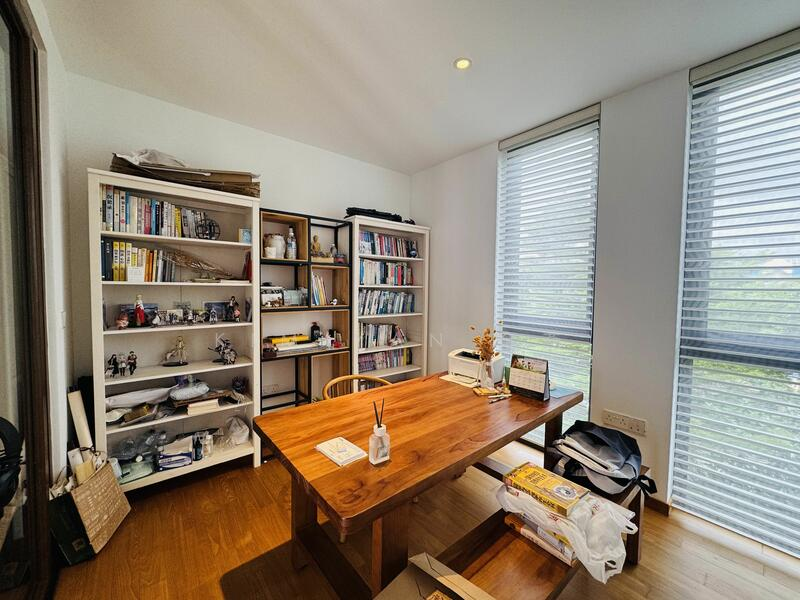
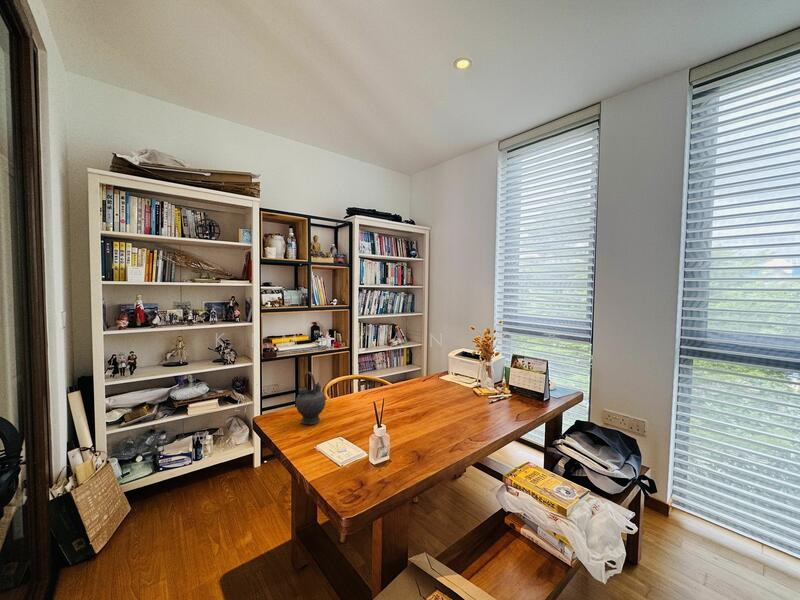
+ teapot [295,371,327,425]
